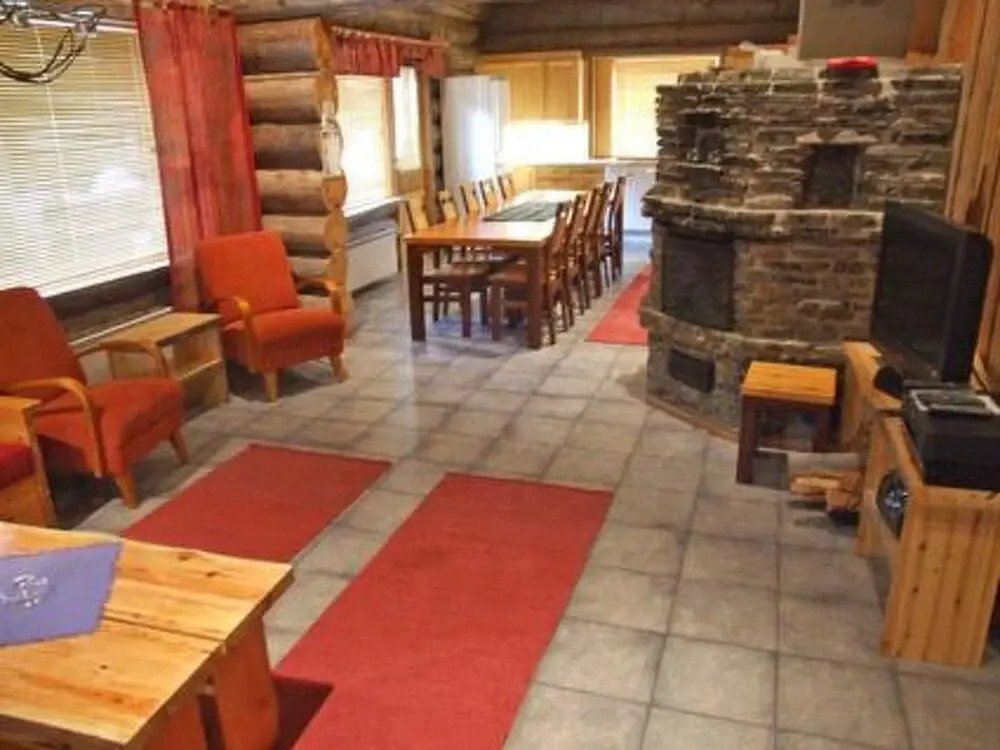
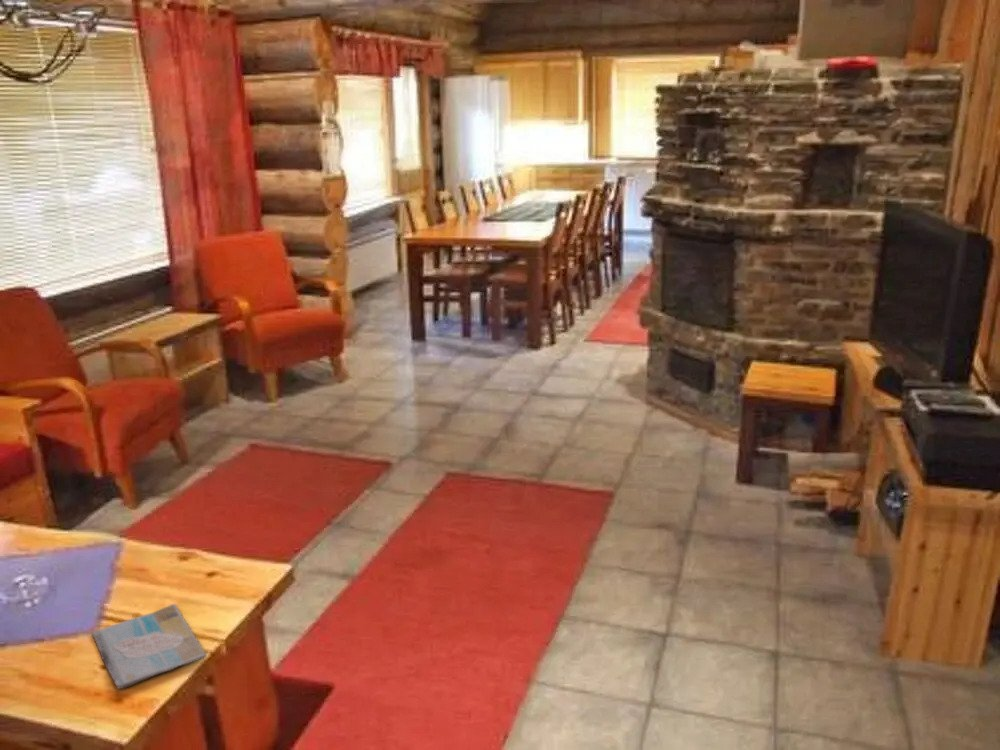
+ book [91,603,208,690]
